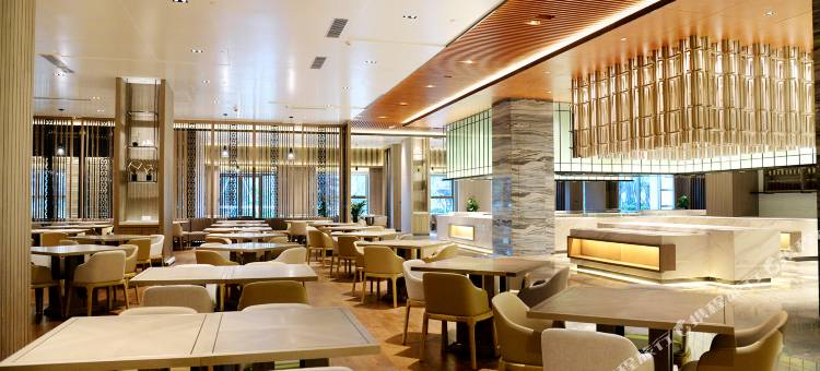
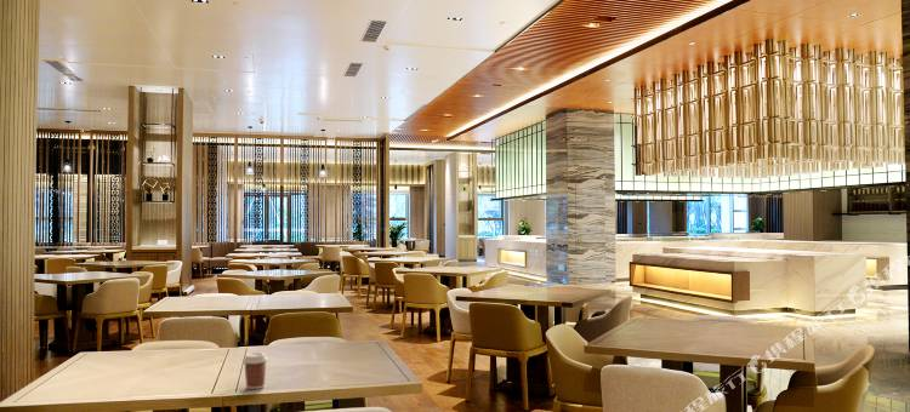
+ coffee cup [241,351,269,390]
